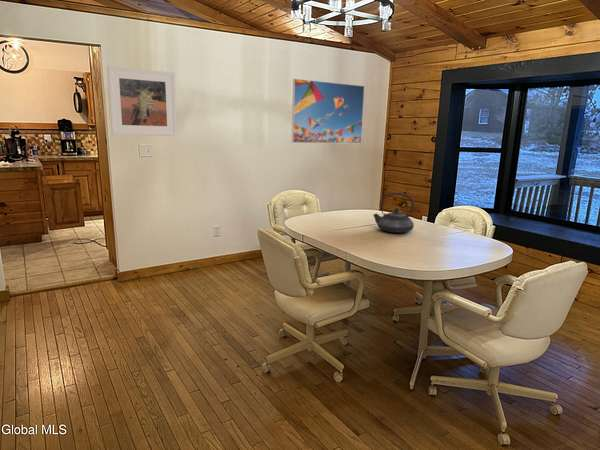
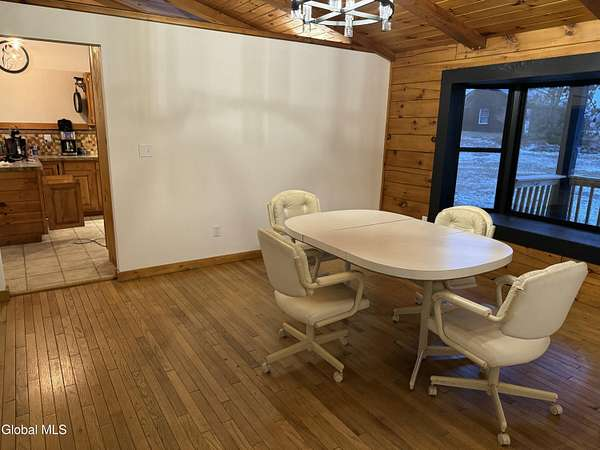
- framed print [106,65,178,137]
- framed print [291,78,366,144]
- teapot [372,192,415,234]
